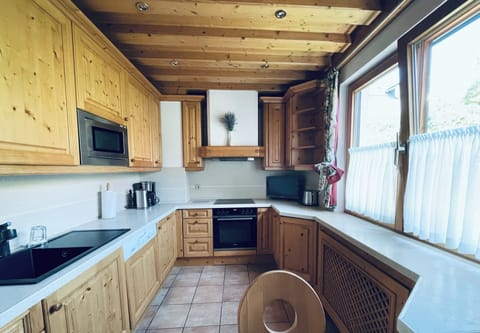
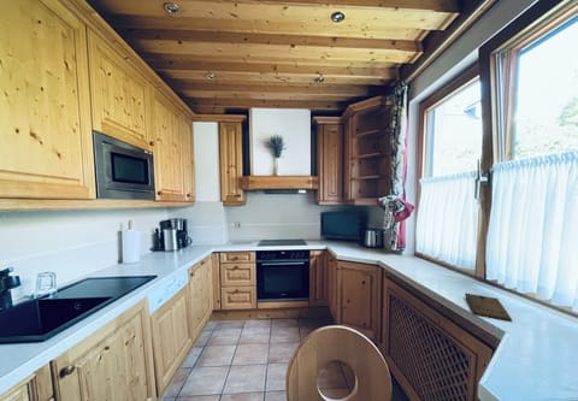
+ cutting board [464,293,513,323]
